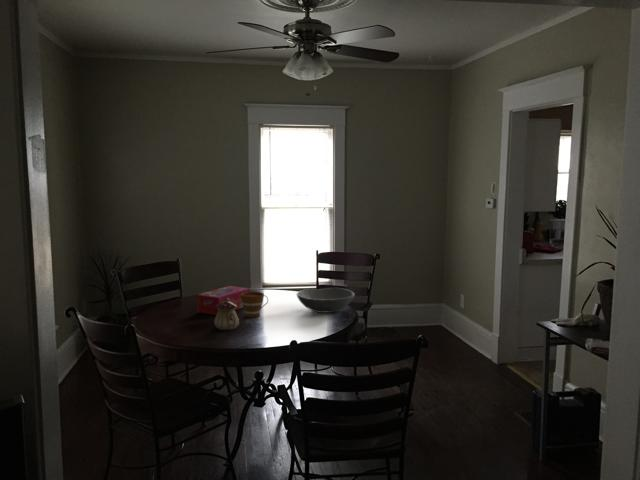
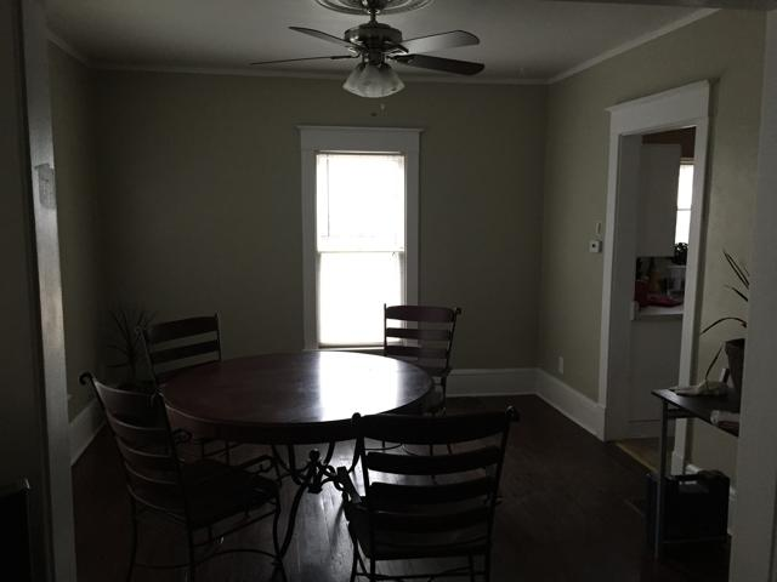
- teapot [213,298,240,331]
- tissue box [196,285,251,316]
- bowl [296,287,356,314]
- cup [241,291,269,318]
